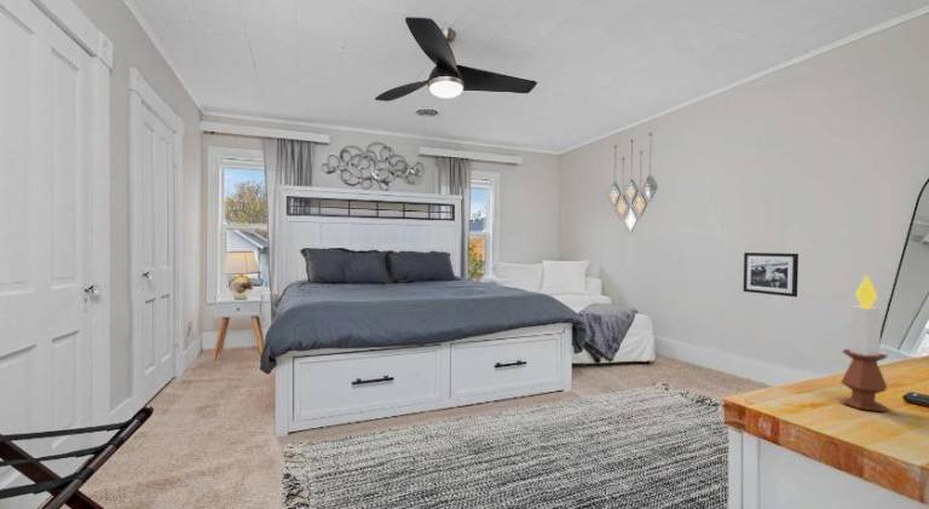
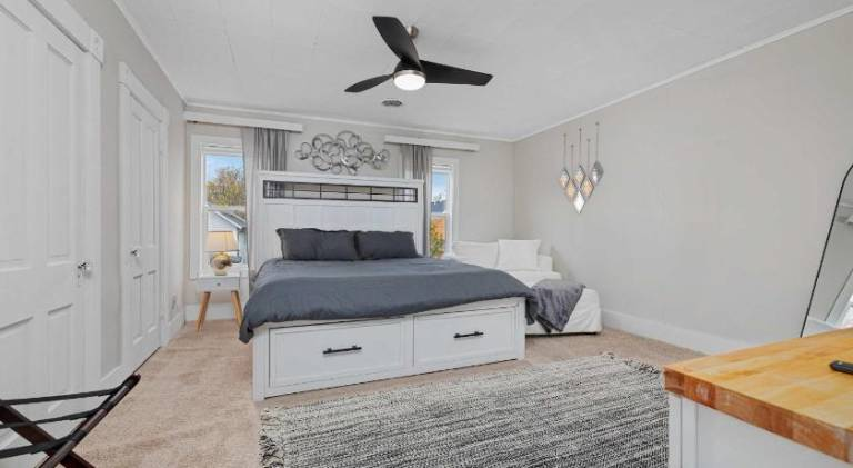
- candle [839,273,889,412]
- picture frame [743,251,800,299]
